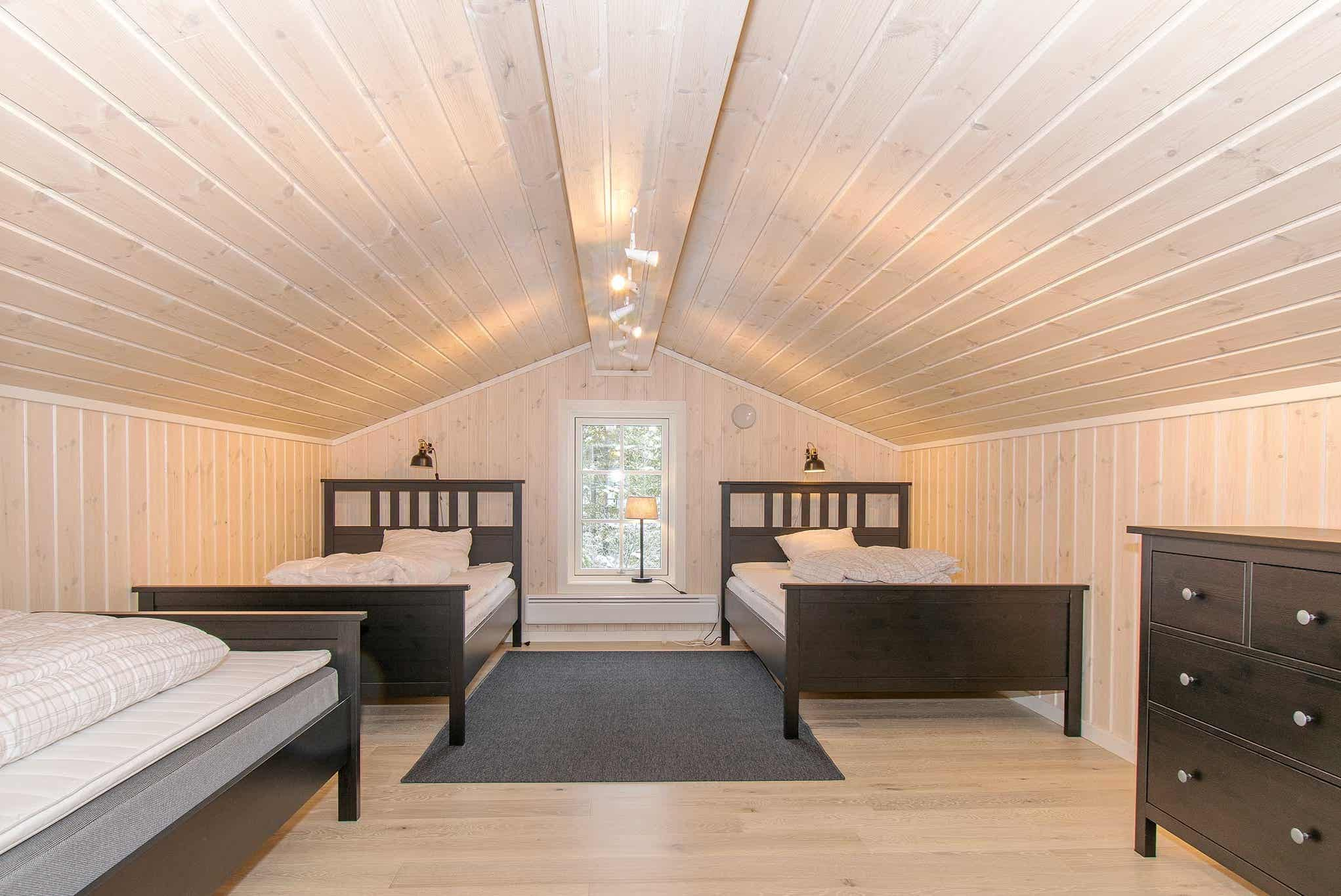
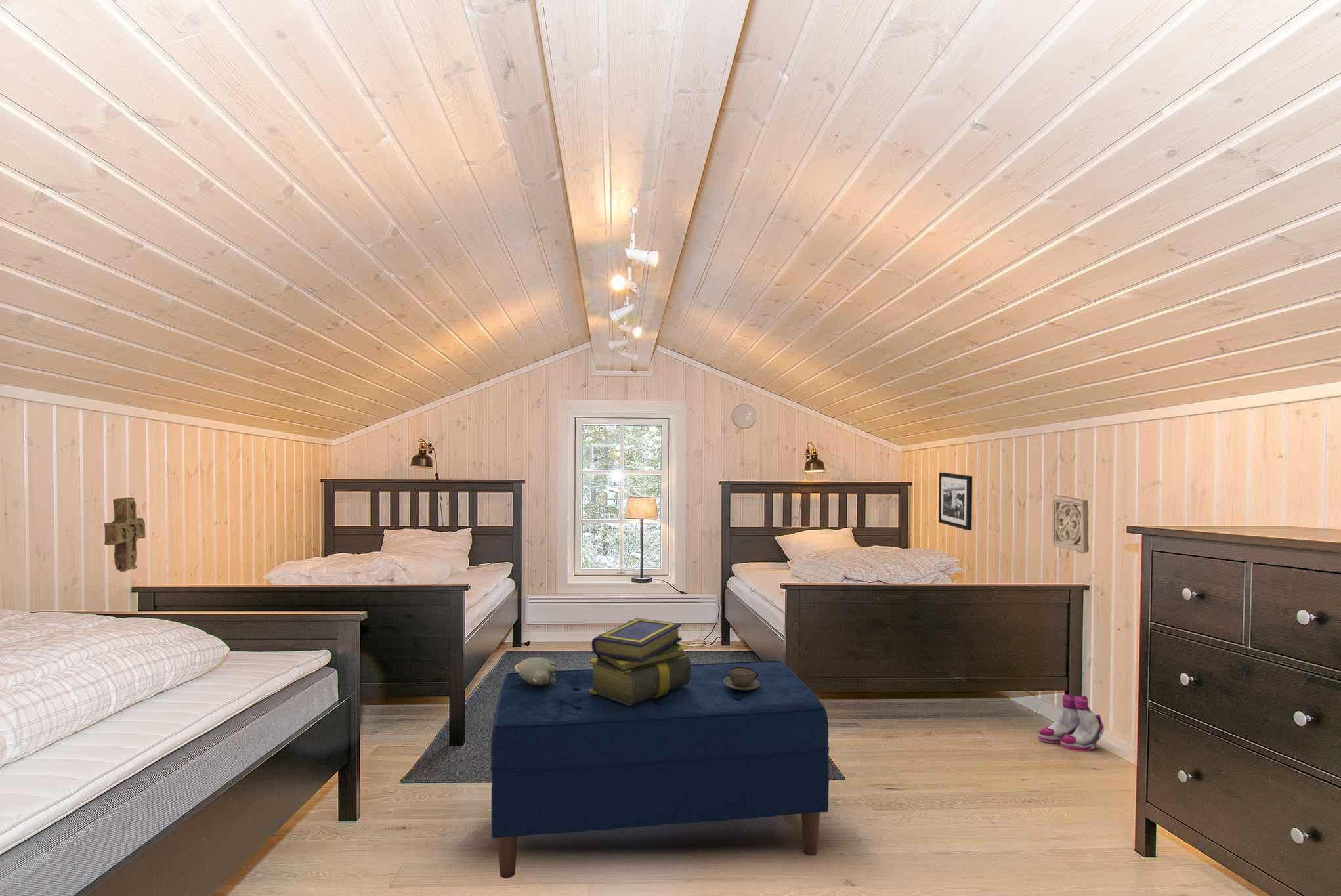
+ plush toy [514,656,557,685]
+ boots [1038,694,1105,751]
+ decorative cross [103,497,146,572]
+ teacup [723,666,760,691]
+ bench [490,660,830,879]
+ stack of books [588,618,691,706]
+ wall ornament [1051,495,1090,554]
+ picture frame [938,472,973,531]
